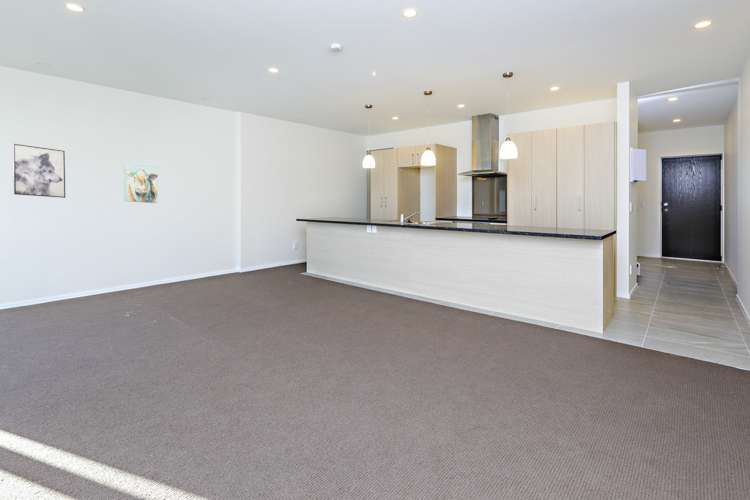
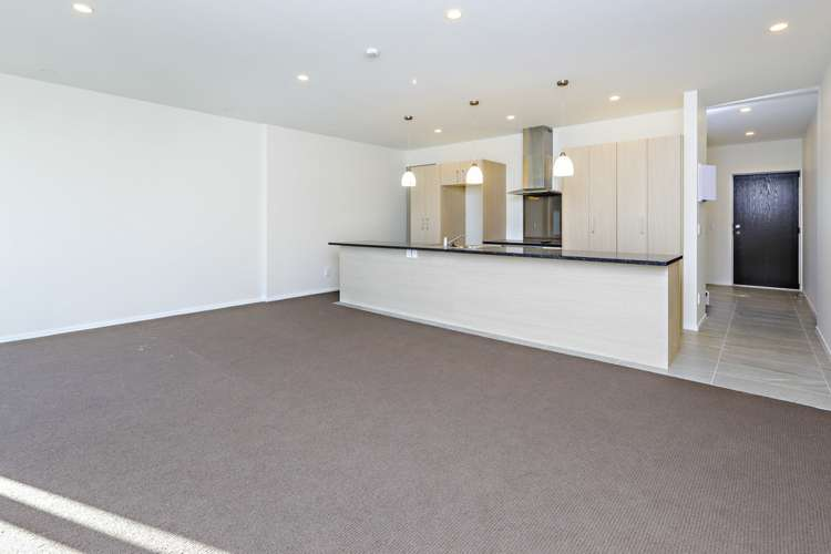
- wall art [12,143,66,199]
- wall art [122,161,159,204]
